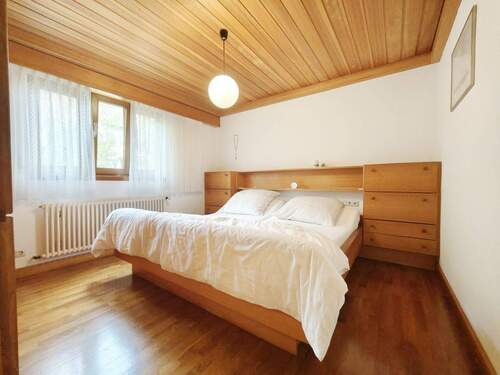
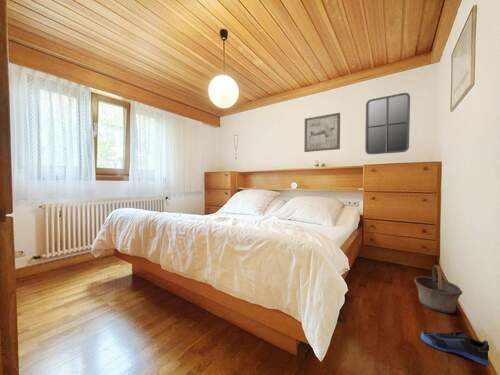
+ wall art [303,112,341,153]
+ basket [413,264,463,314]
+ home mirror [364,92,411,155]
+ sneaker [420,330,491,366]
